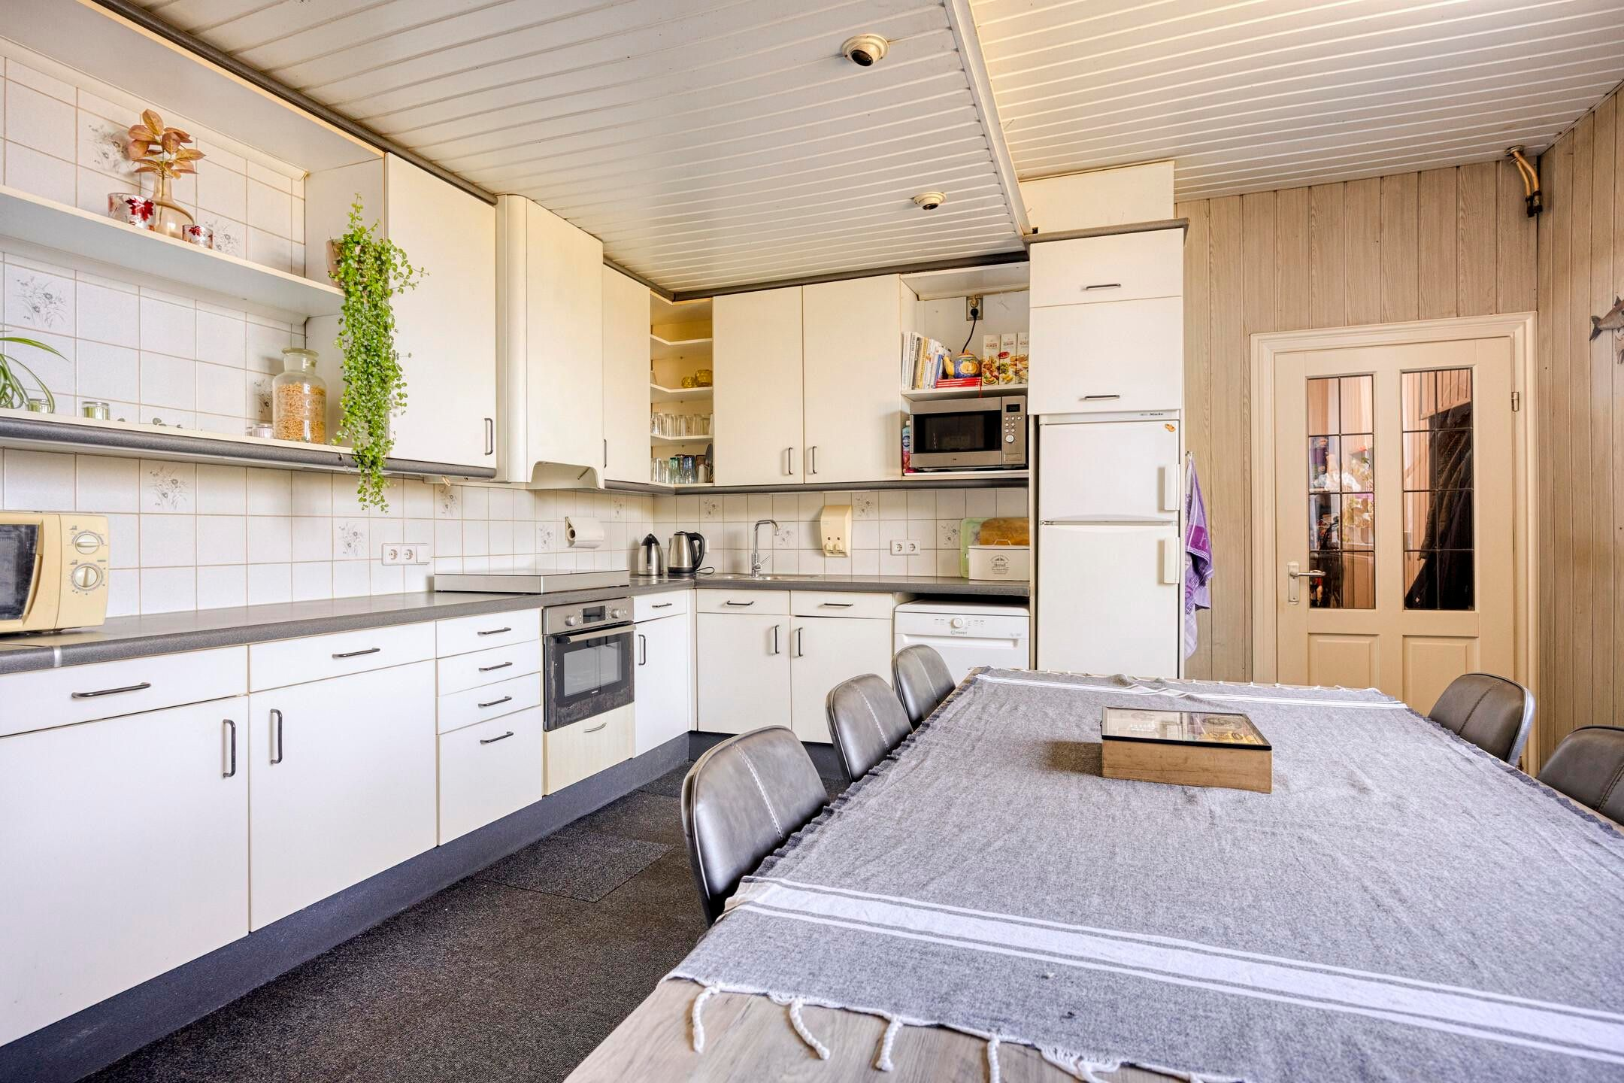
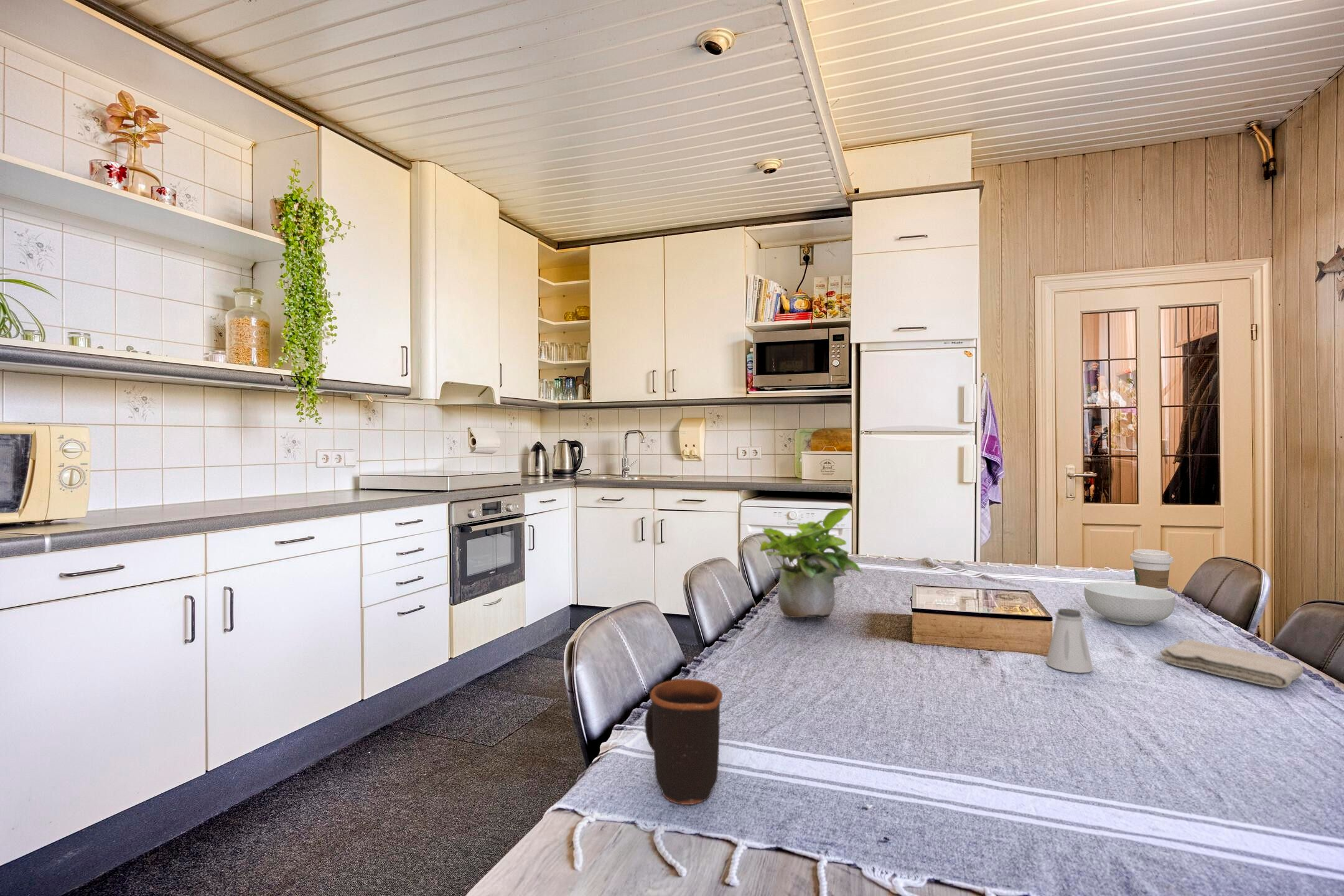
+ washcloth [1159,639,1304,689]
+ potted plant [759,507,864,619]
+ saltshaker [1045,608,1094,674]
+ cereal bowl [1083,582,1176,626]
+ mug [644,678,723,805]
+ coffee cup [1129,549,1174,590]
